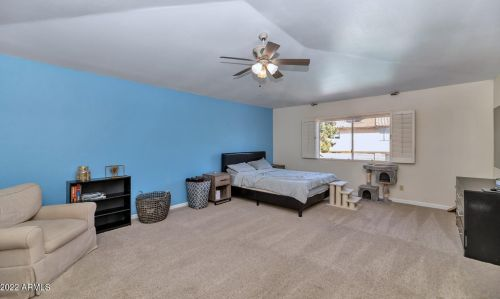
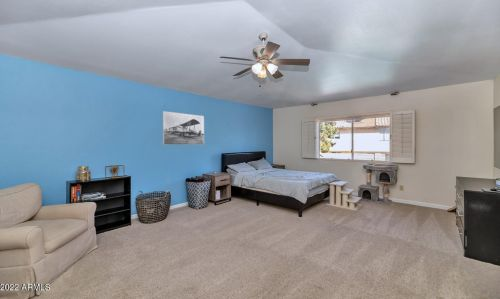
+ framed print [162,110,205,146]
